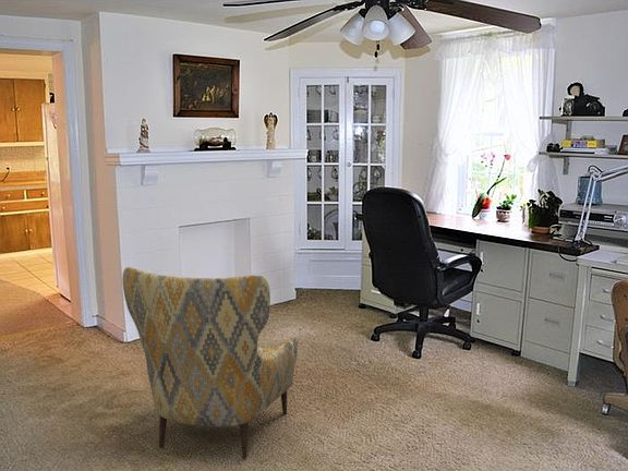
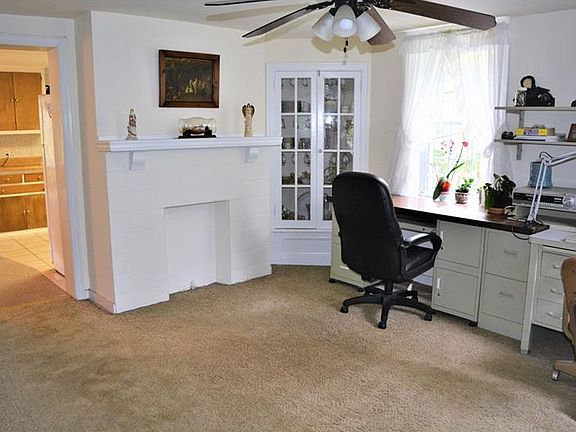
- armchair [121,266,299,459]
